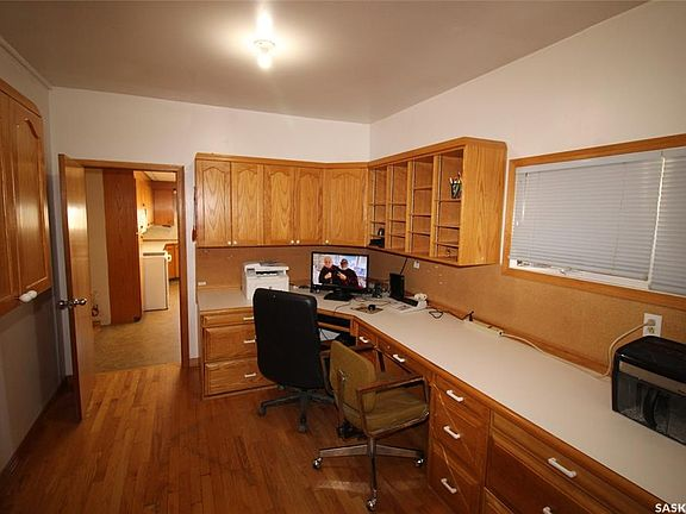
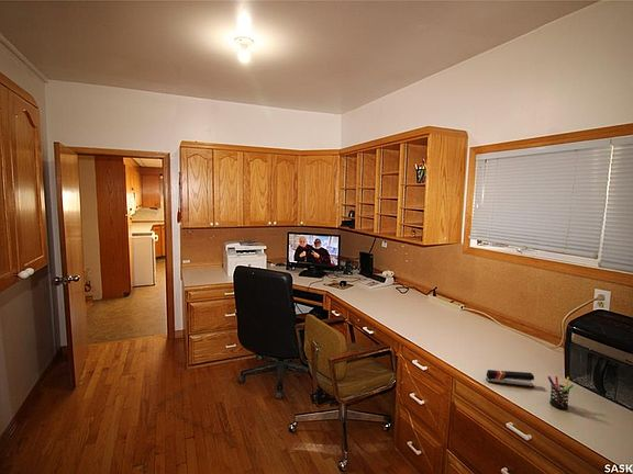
+ pen holder [546,375,575,410]
+ stapler [485,369,535,388]
